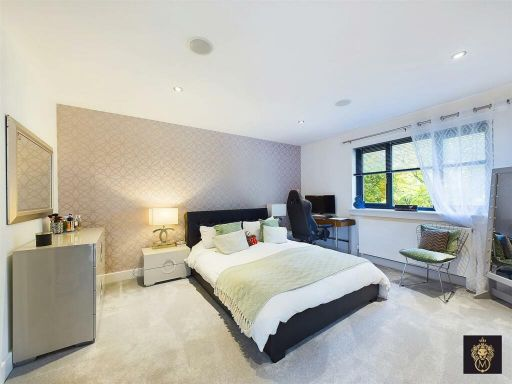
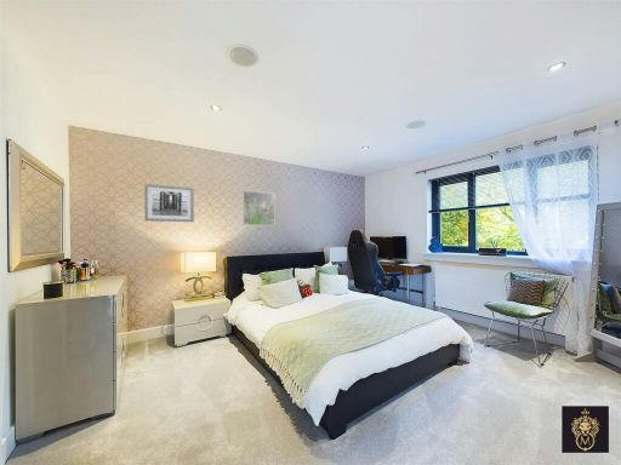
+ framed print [241,190,277,226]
+ wall art [144,183,195,223]
